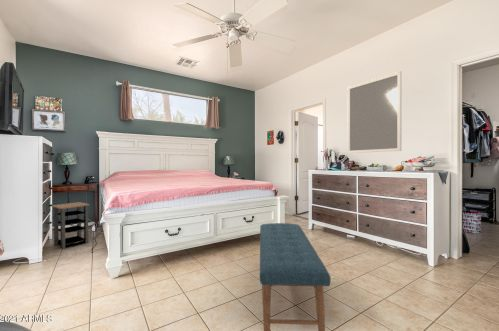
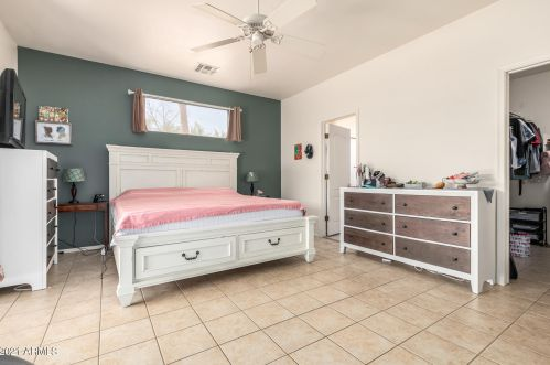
- side table [51,201,90,250]
- bench [259,222,332,331]
- home mirror [347,70,403,154]
